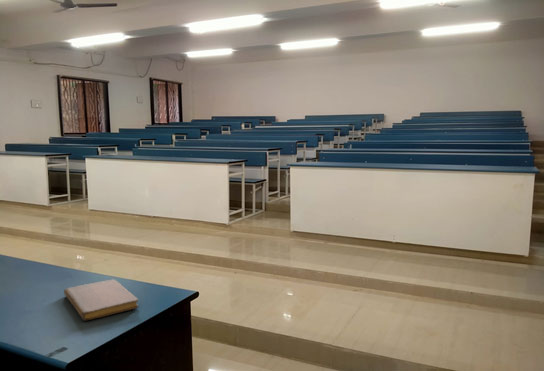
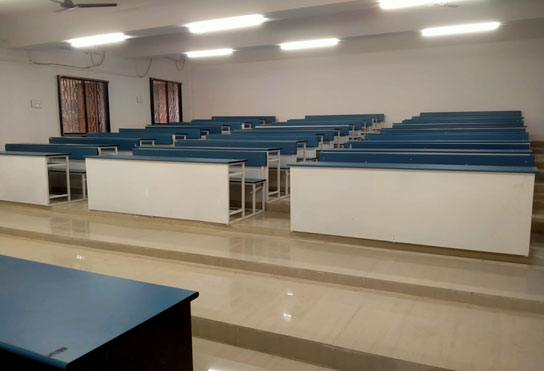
- notebook [63,278,139,322]
